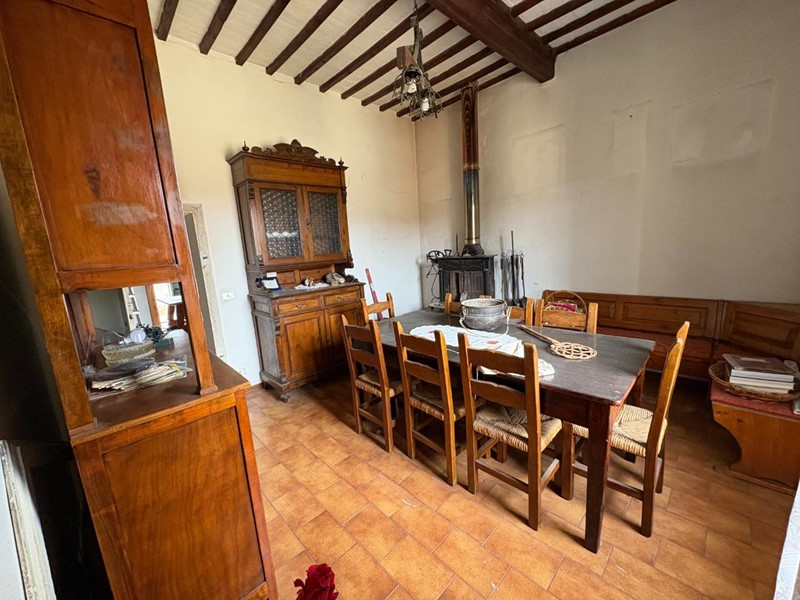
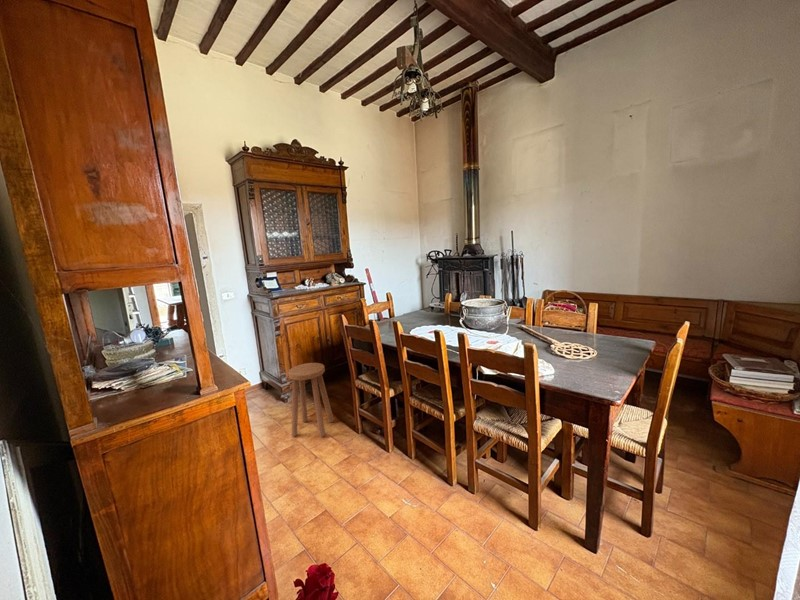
+ stool [287,362,335,438]
